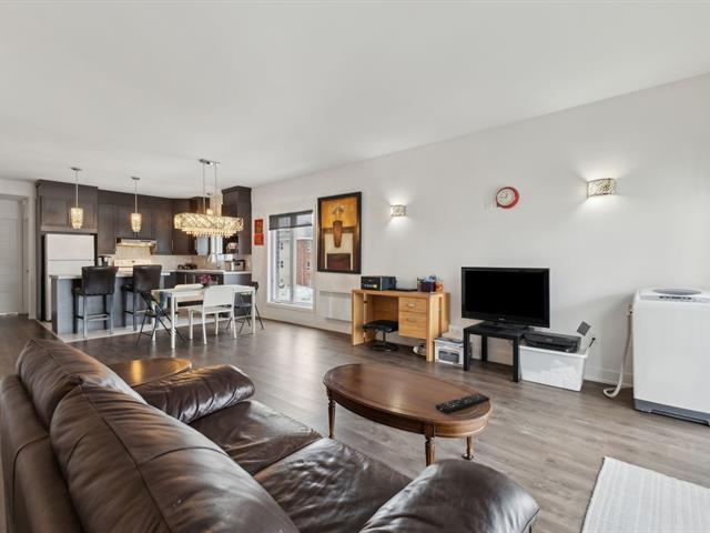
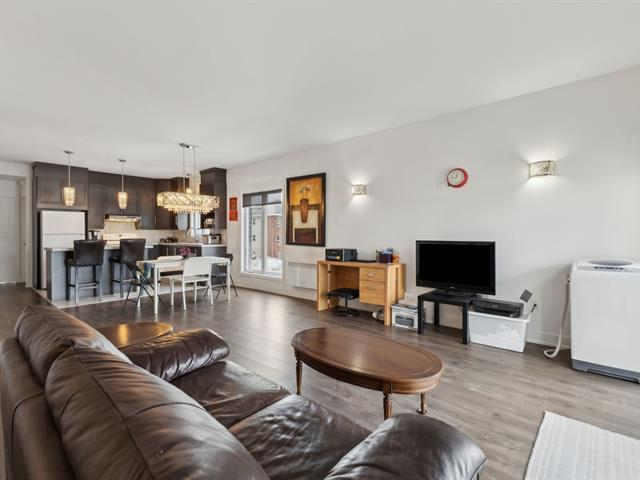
- remote control [435,392,490,414]
